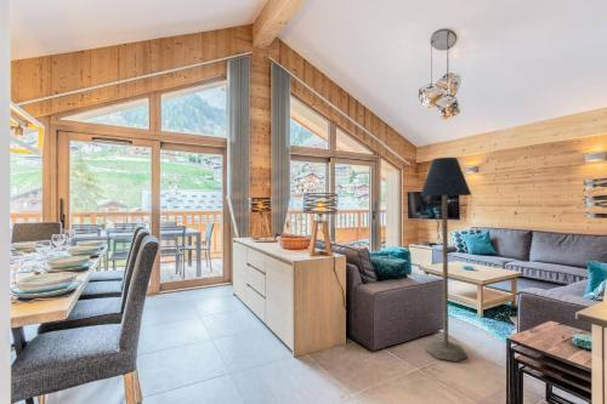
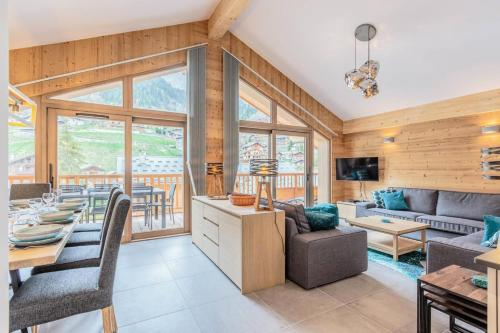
- floor lamp [419,157,472,363]
